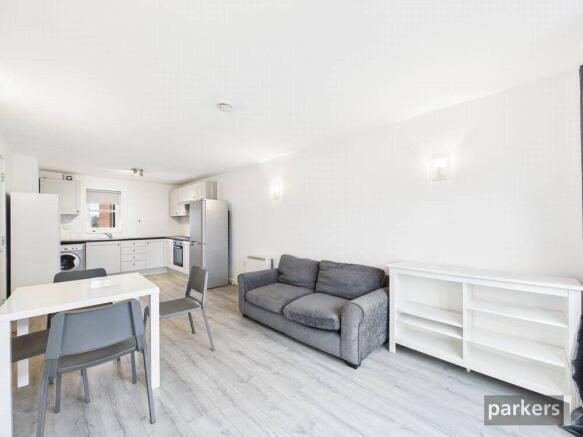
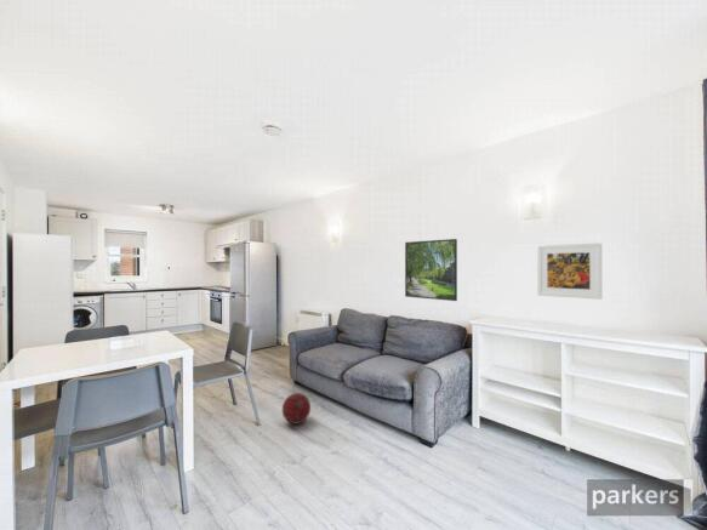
+ ball [281,392,312,426]
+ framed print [536,241,603,301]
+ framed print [404,238,458,302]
